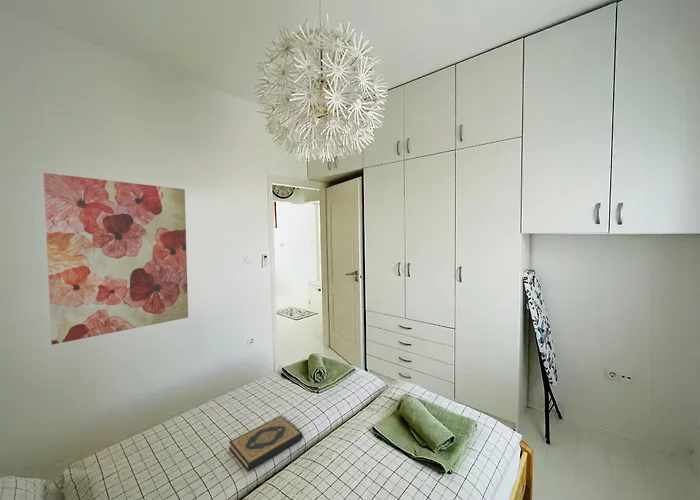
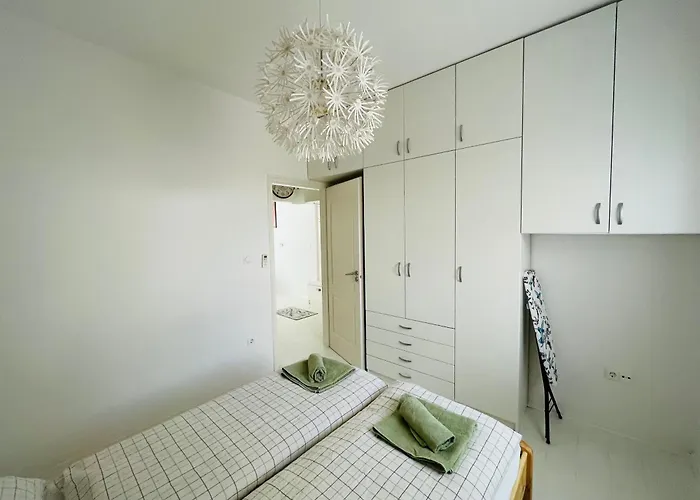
- hardback book [228,415,303,472]
- wall art [42,172,189,346]
